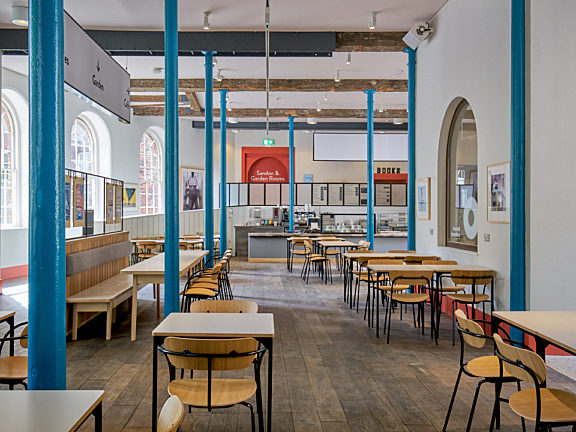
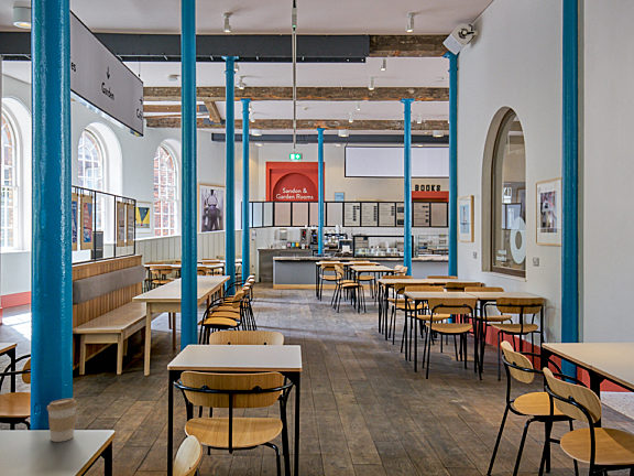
+ coffee cup [46,398,78,443]
